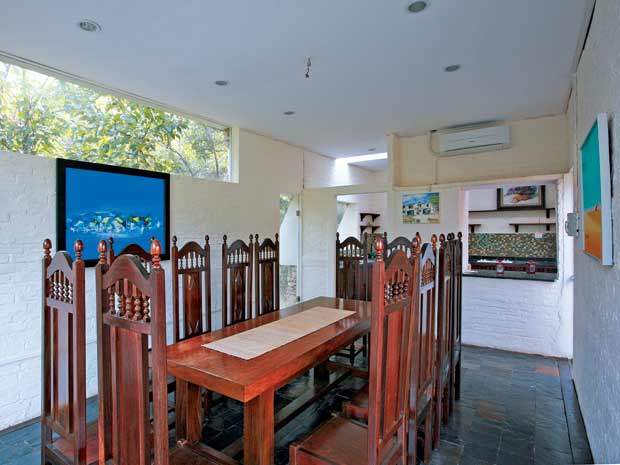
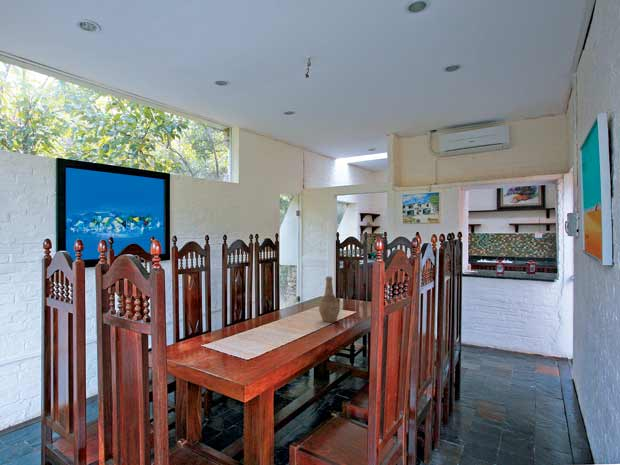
+ vase [318,275,341,323]
